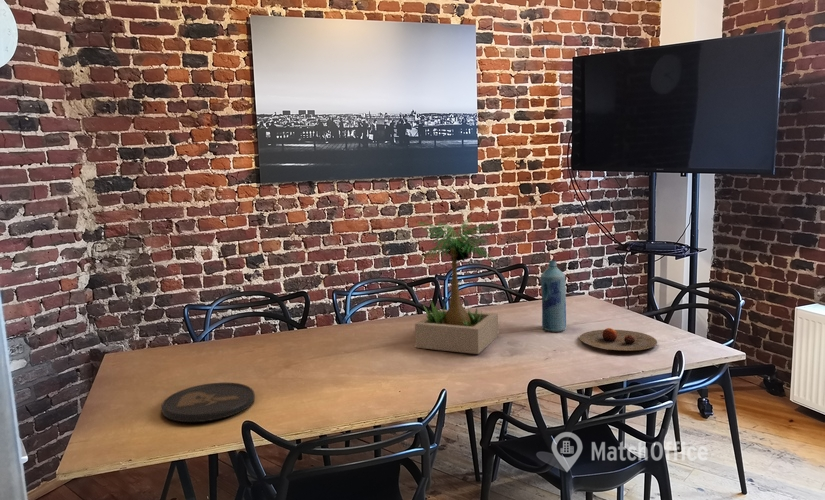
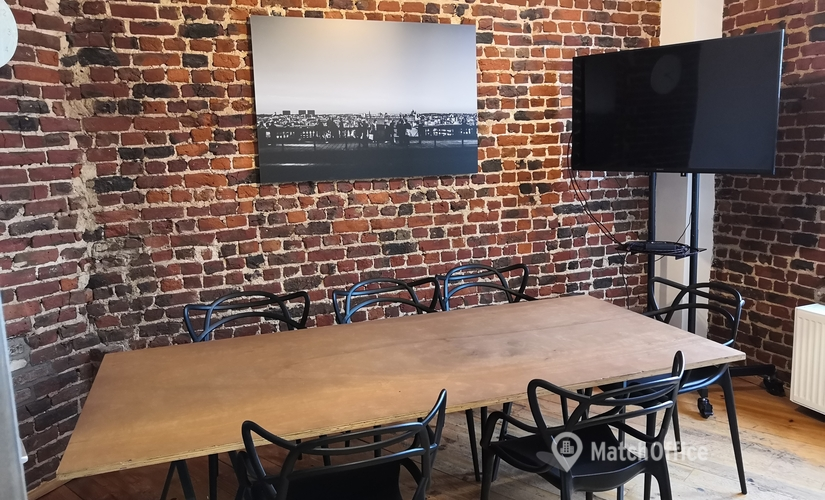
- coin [161,382,256,423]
- potted plant [414,218,499,355]
- bottle [540,259,567,333]
- plate [578,327,658,352]
